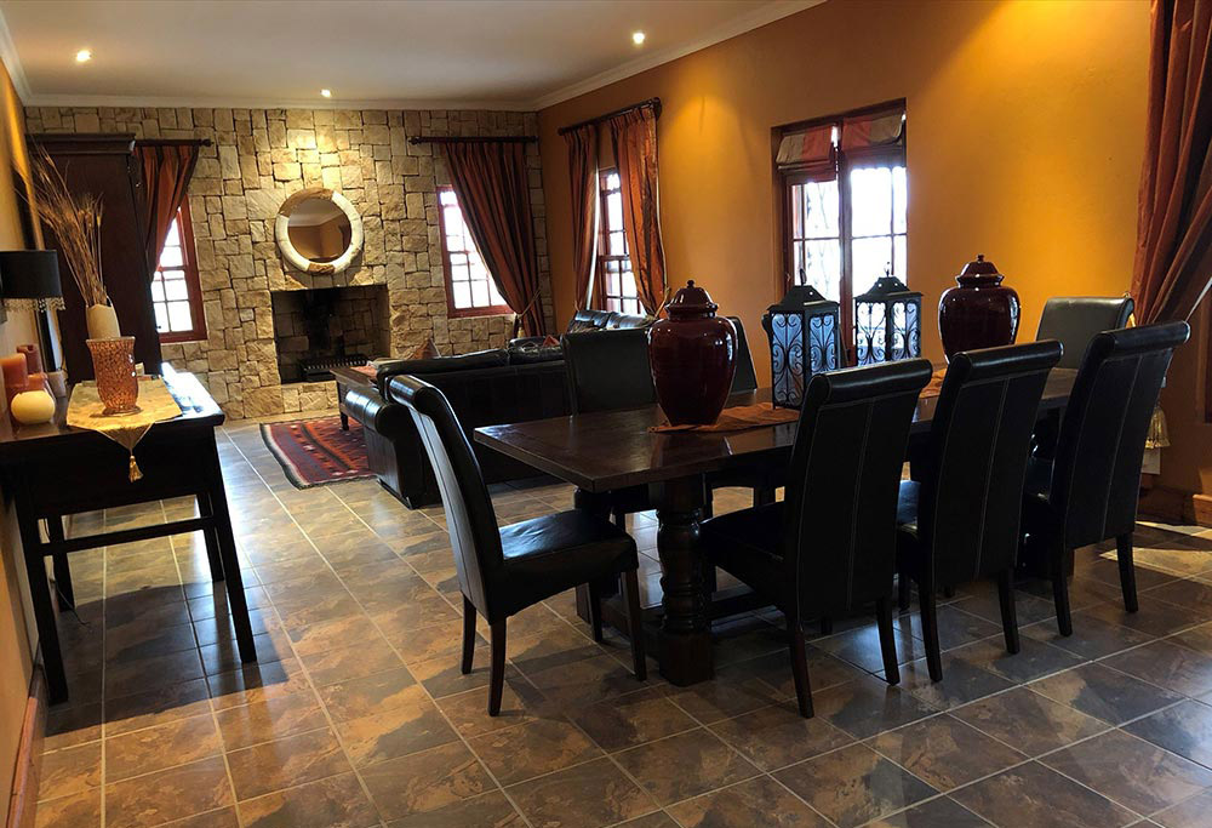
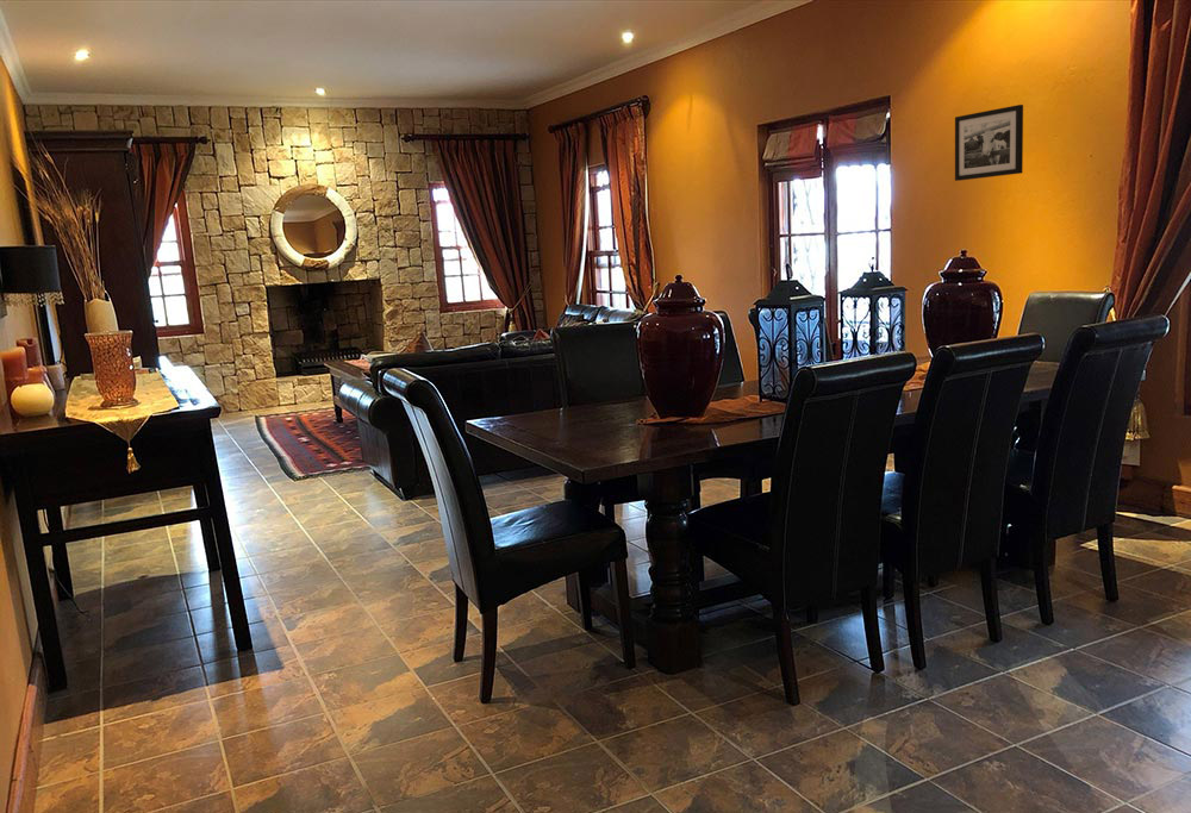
+ picture frame [954,104,1024,182]
